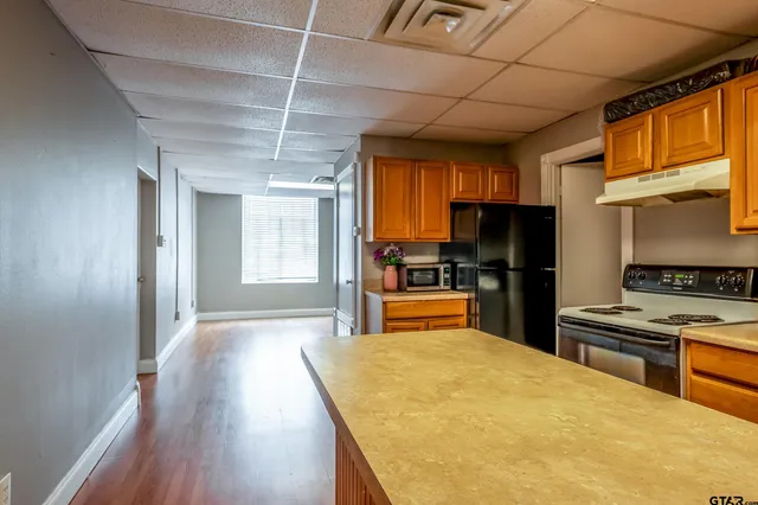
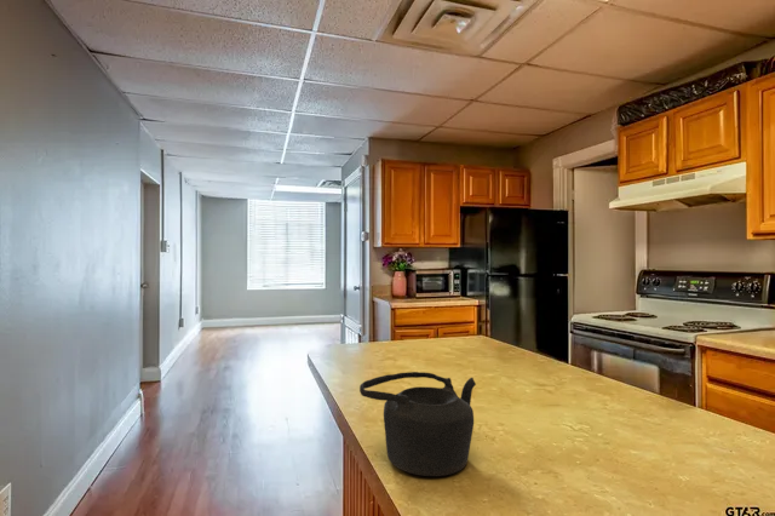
+ teapot [358,371,477,477]
